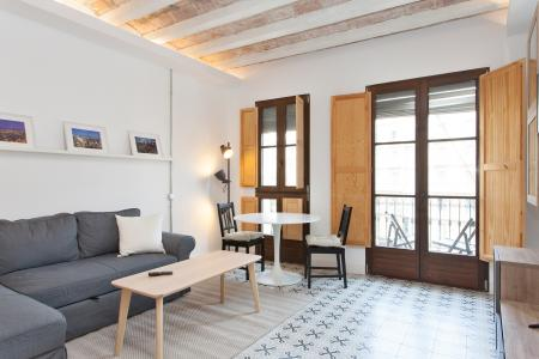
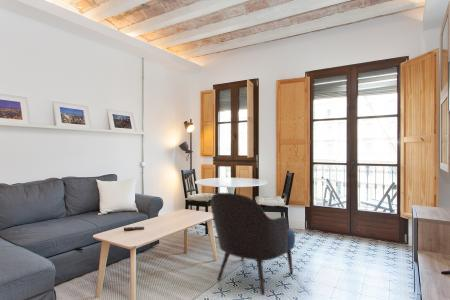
+ armchair [210,192,296,296]
